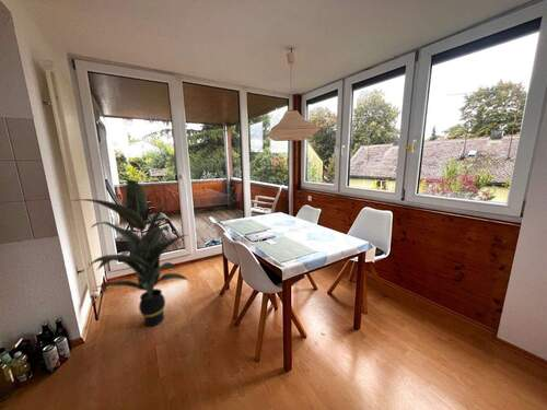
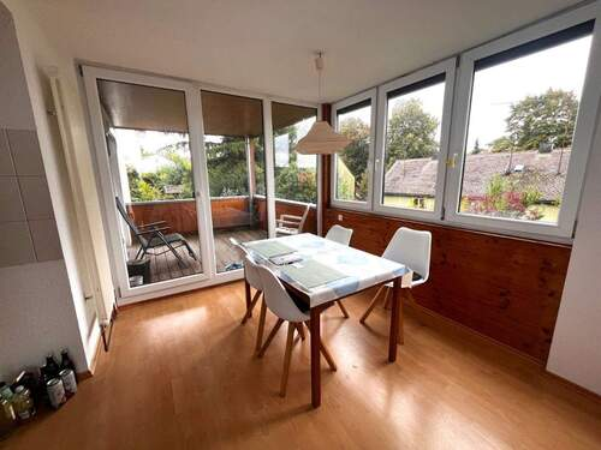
- indoor plant [71,178,190,327]
